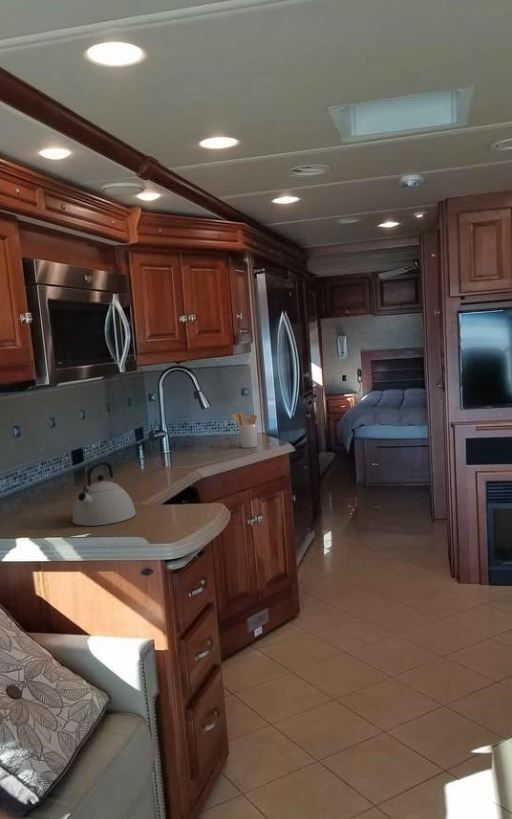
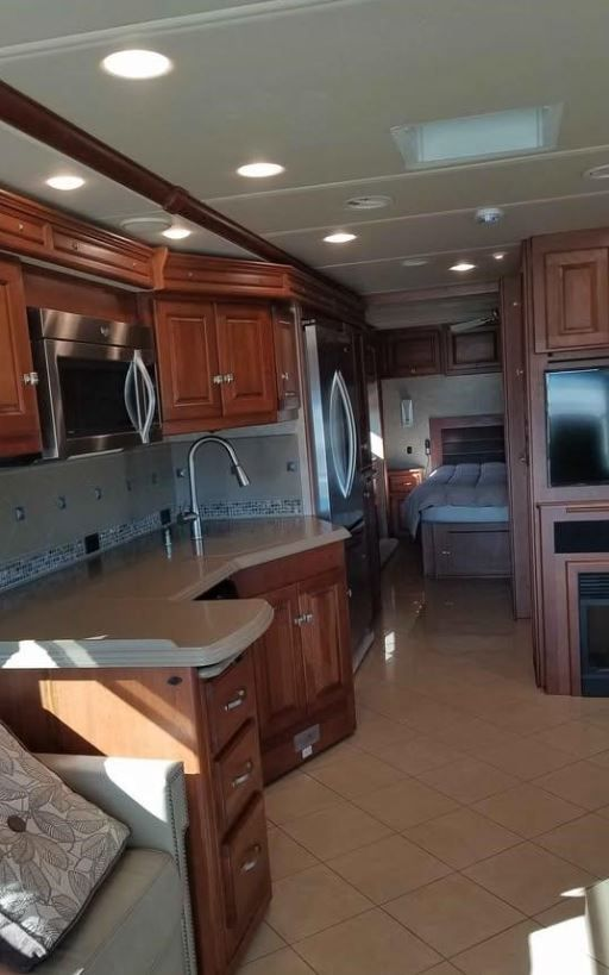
- kettle [71,461,137,527]
- utensil holder [230,412,258,449]
